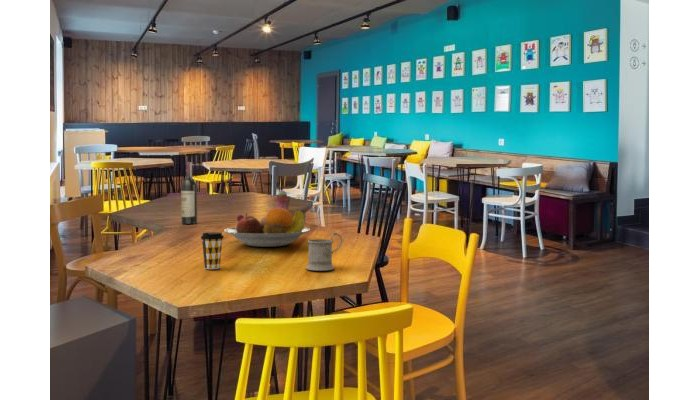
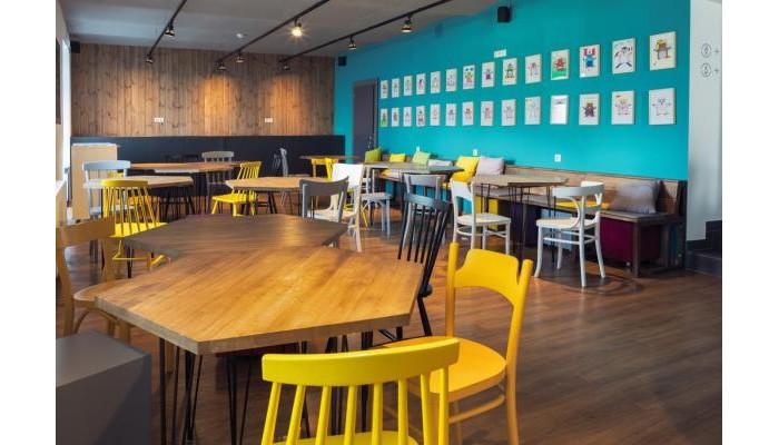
- mug [305,232,343,272]
- fruit bowl [223,207,311,248]
- coffee cup [200,231,225,270]
- wine bottle [180,161,198,225]
- potted succulent [273,189,291,211]
